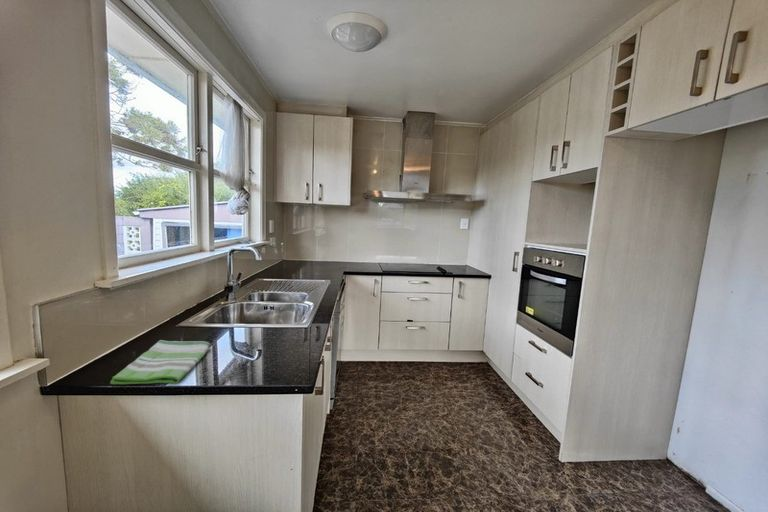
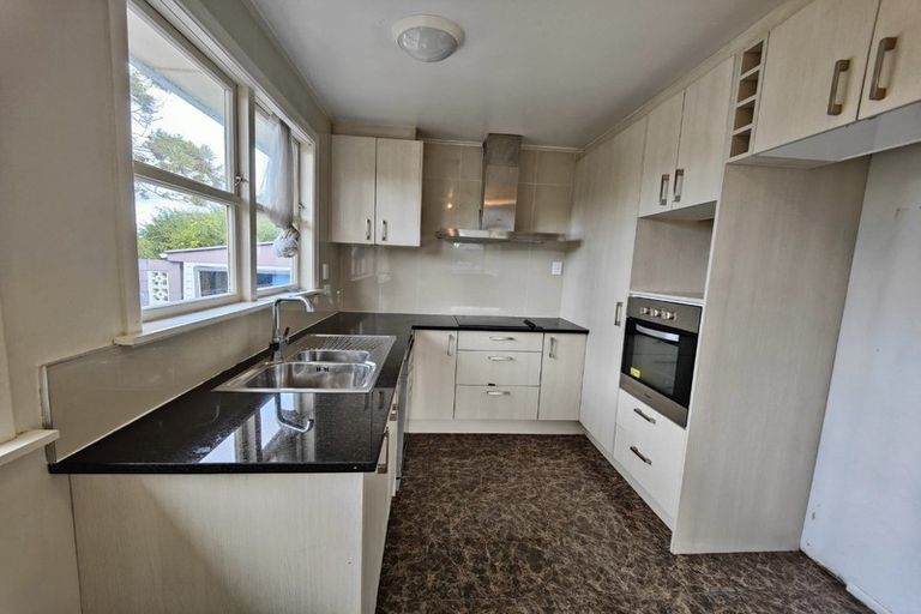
- dish towel [109,339,211,385]
